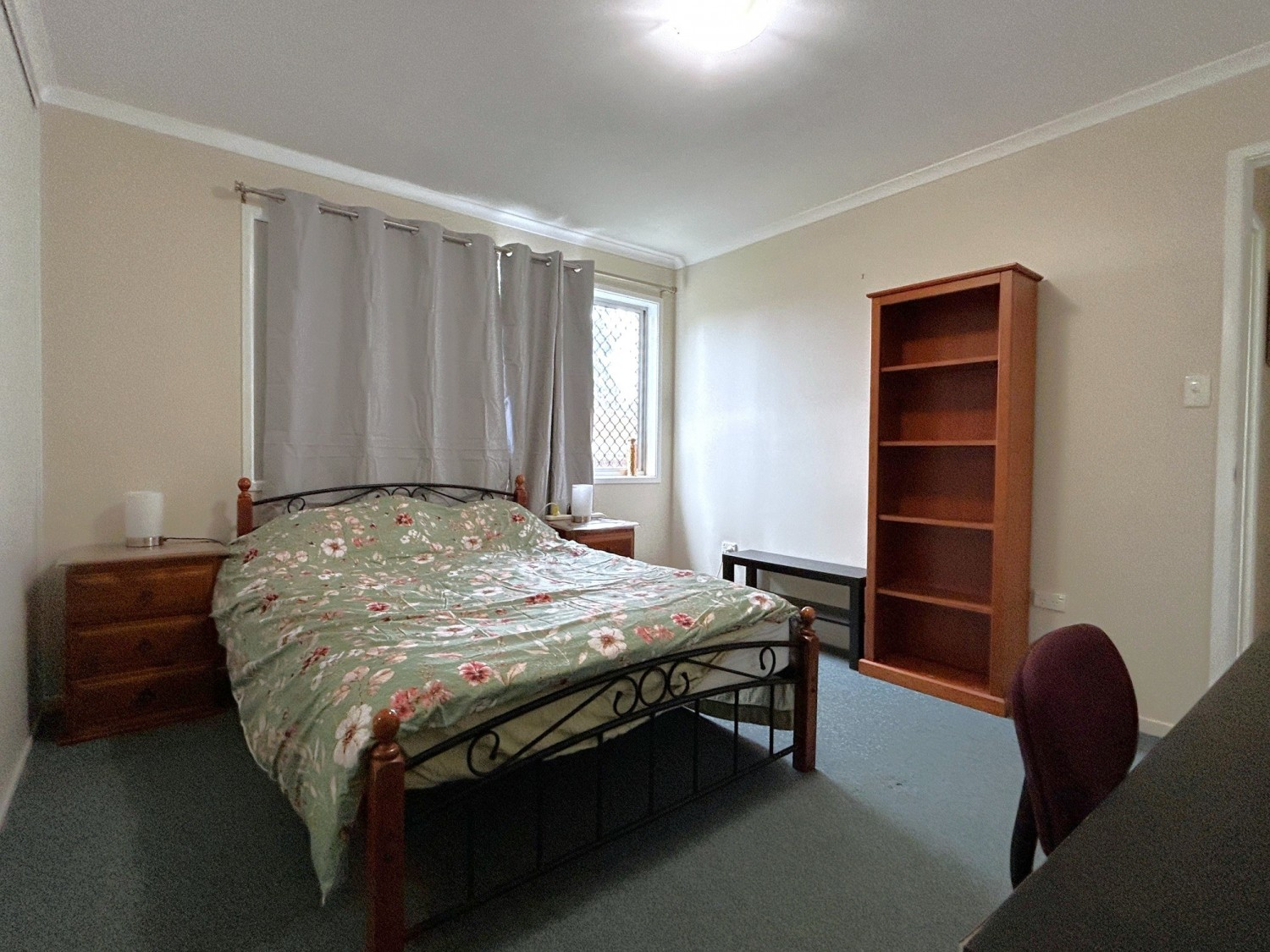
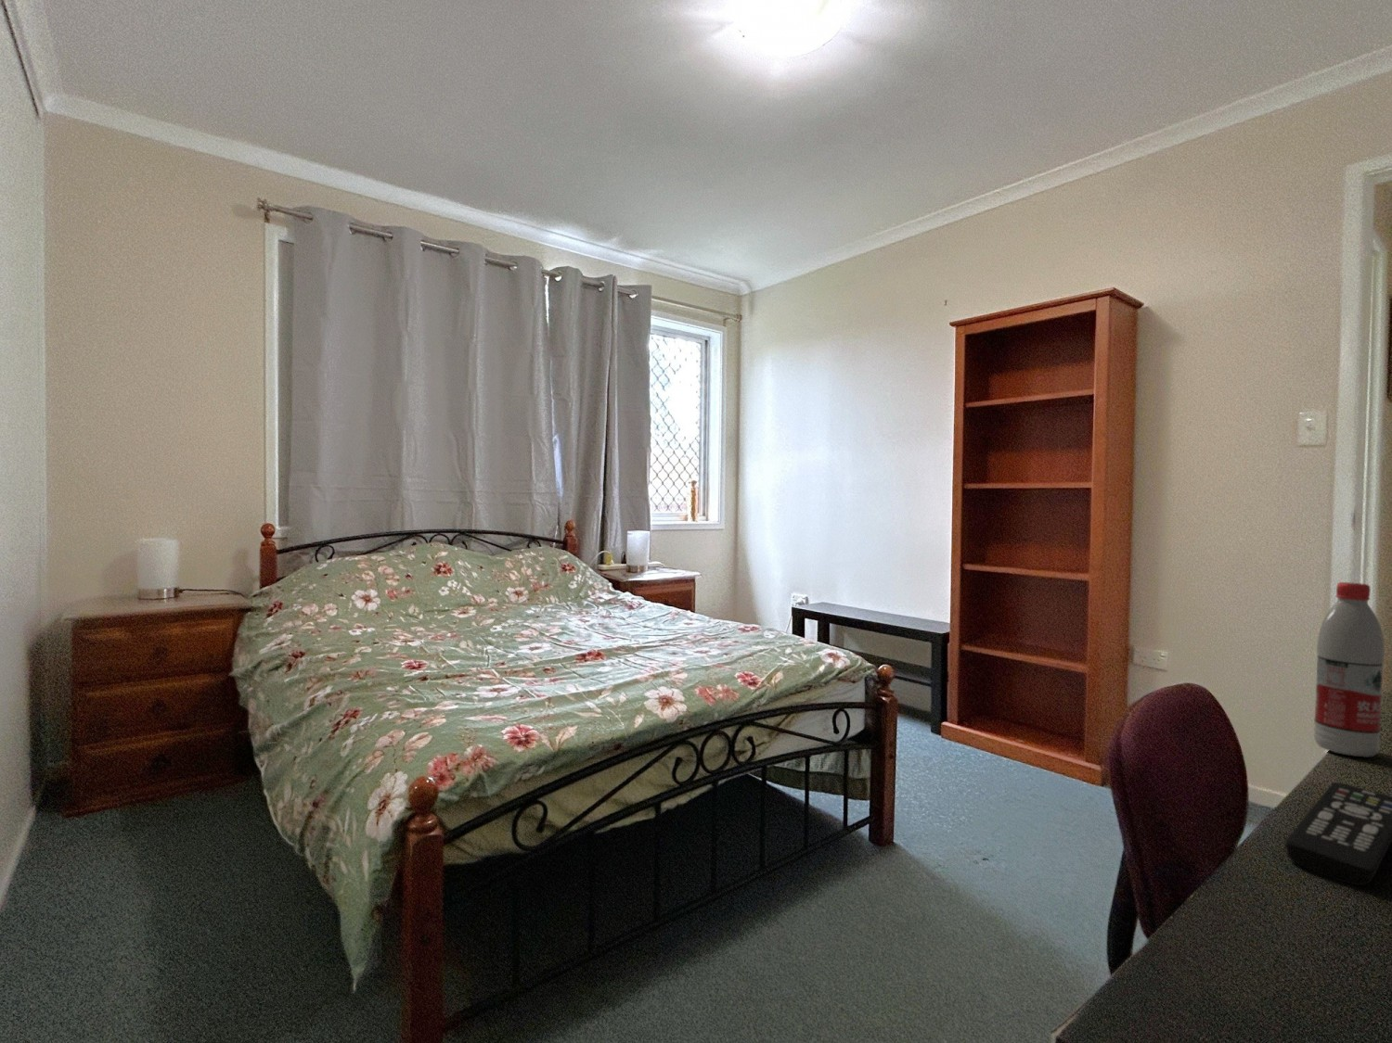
+ remote control [1285,781,1392,886]
+ water bottle [1313,582,1385,758]
